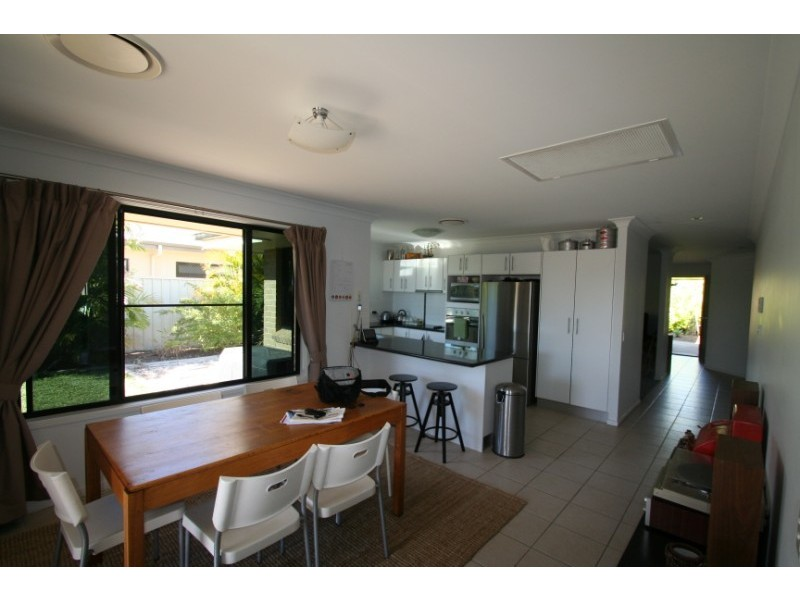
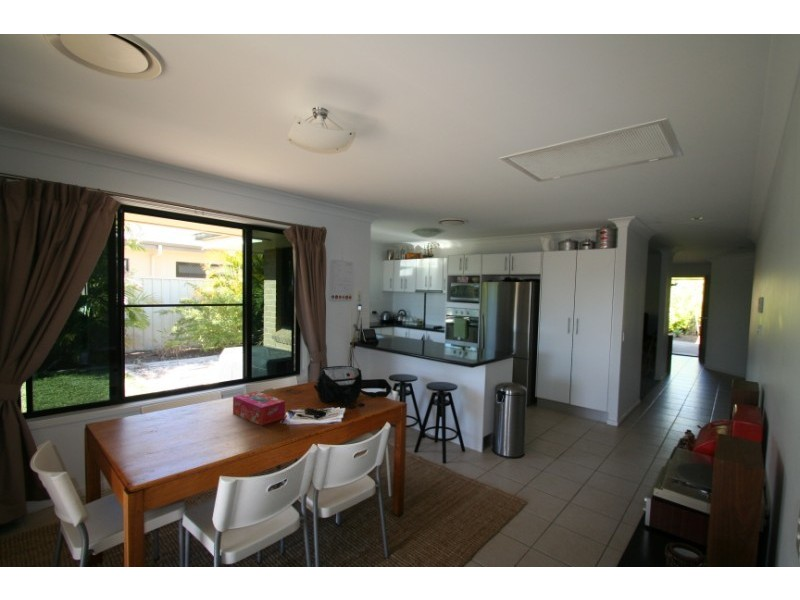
+ tissue box [232,390,286,427]
